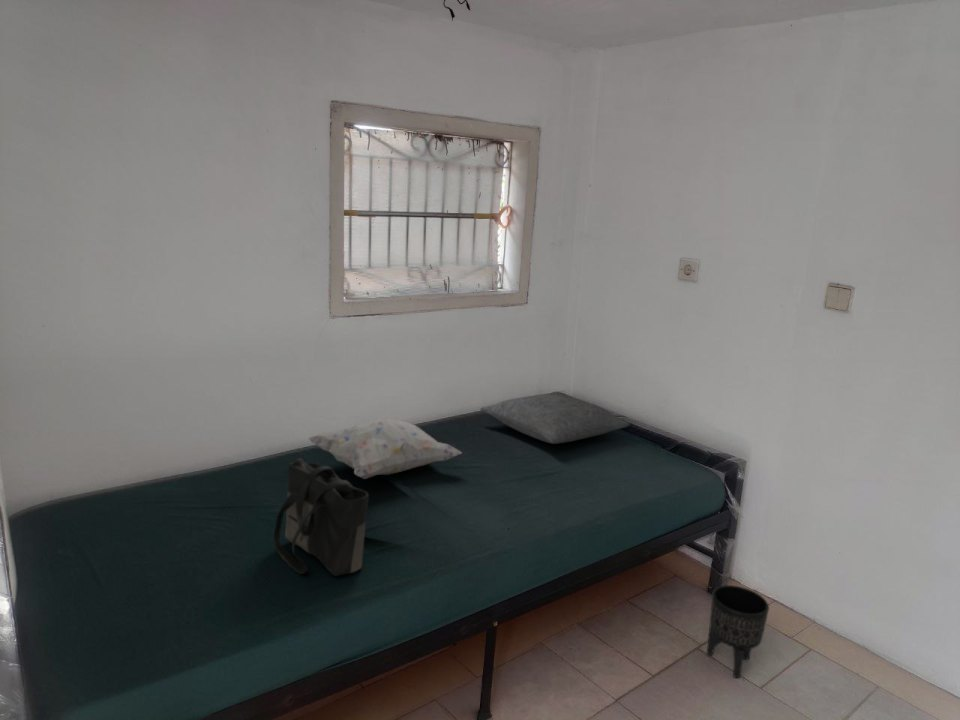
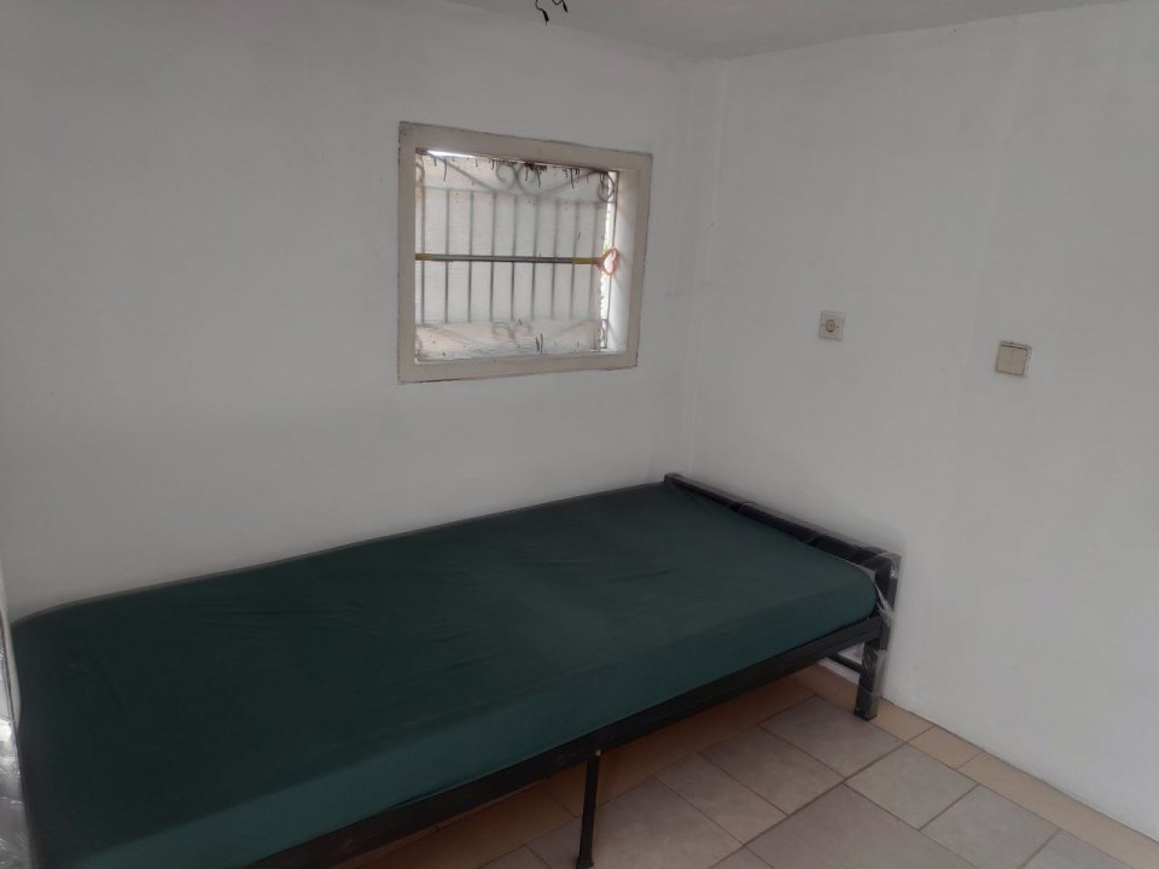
- tote bag [273,457,370,577]
- pillow [479,392,631,445]
- planter [706,584,770,679]
- decorative pillow [307,418,463,480]
